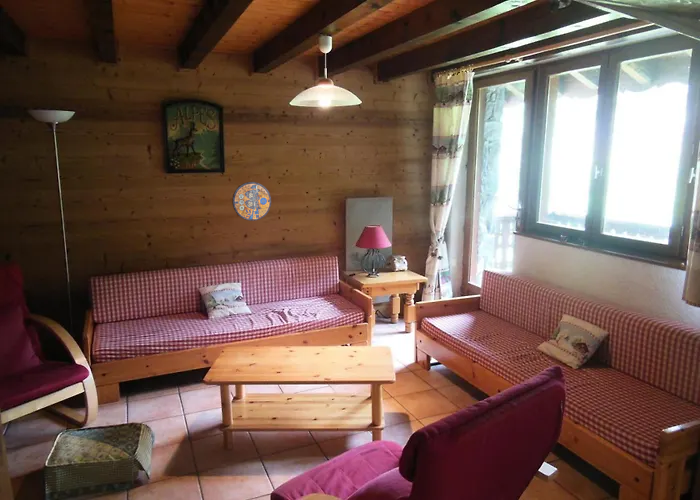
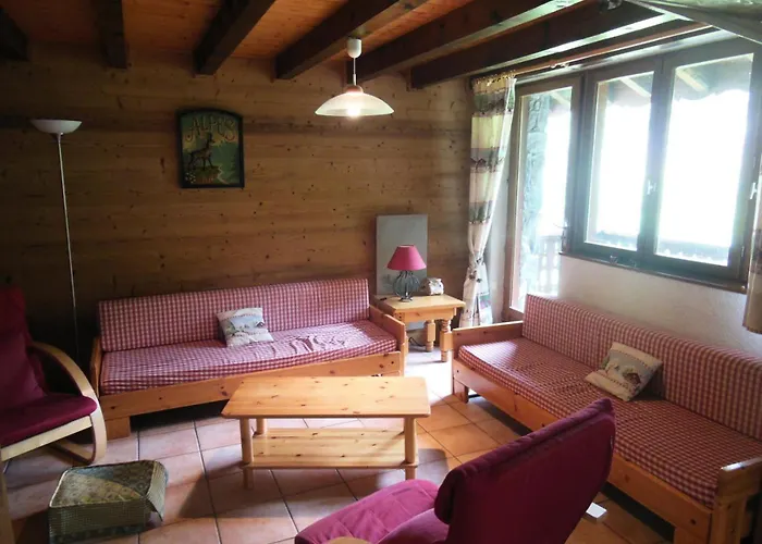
- manhole cover [231,181,272,222]
